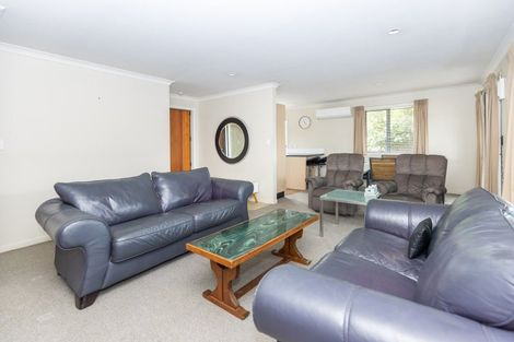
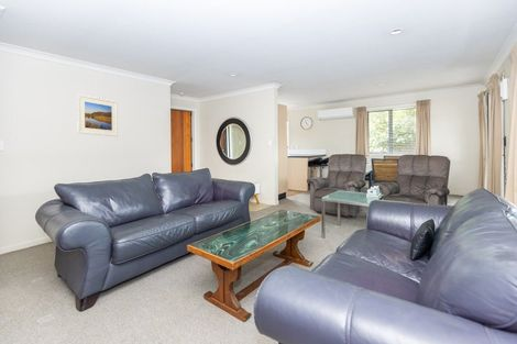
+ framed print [76,93,119,137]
